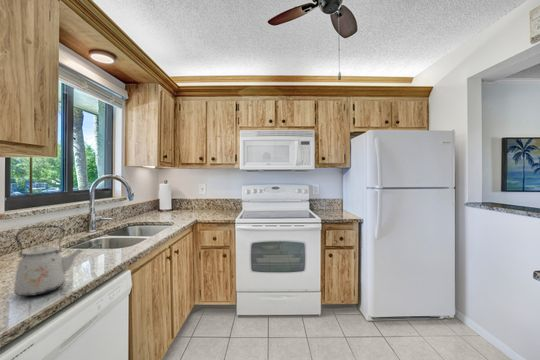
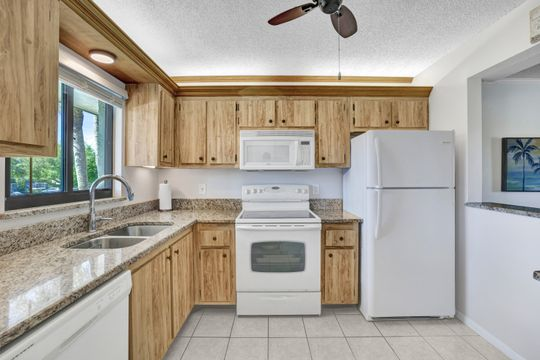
- kettle [13,224,84,297]
